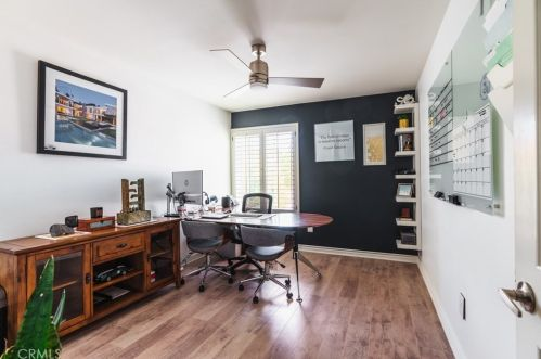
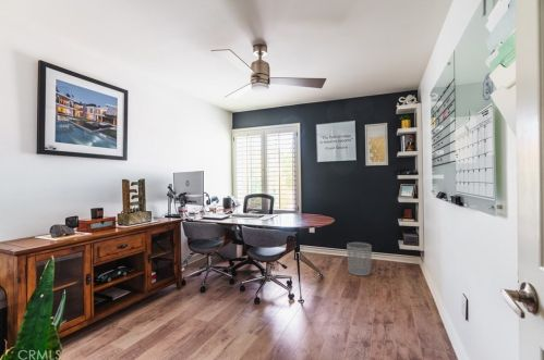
+ waste bin [346,241,373,276]
